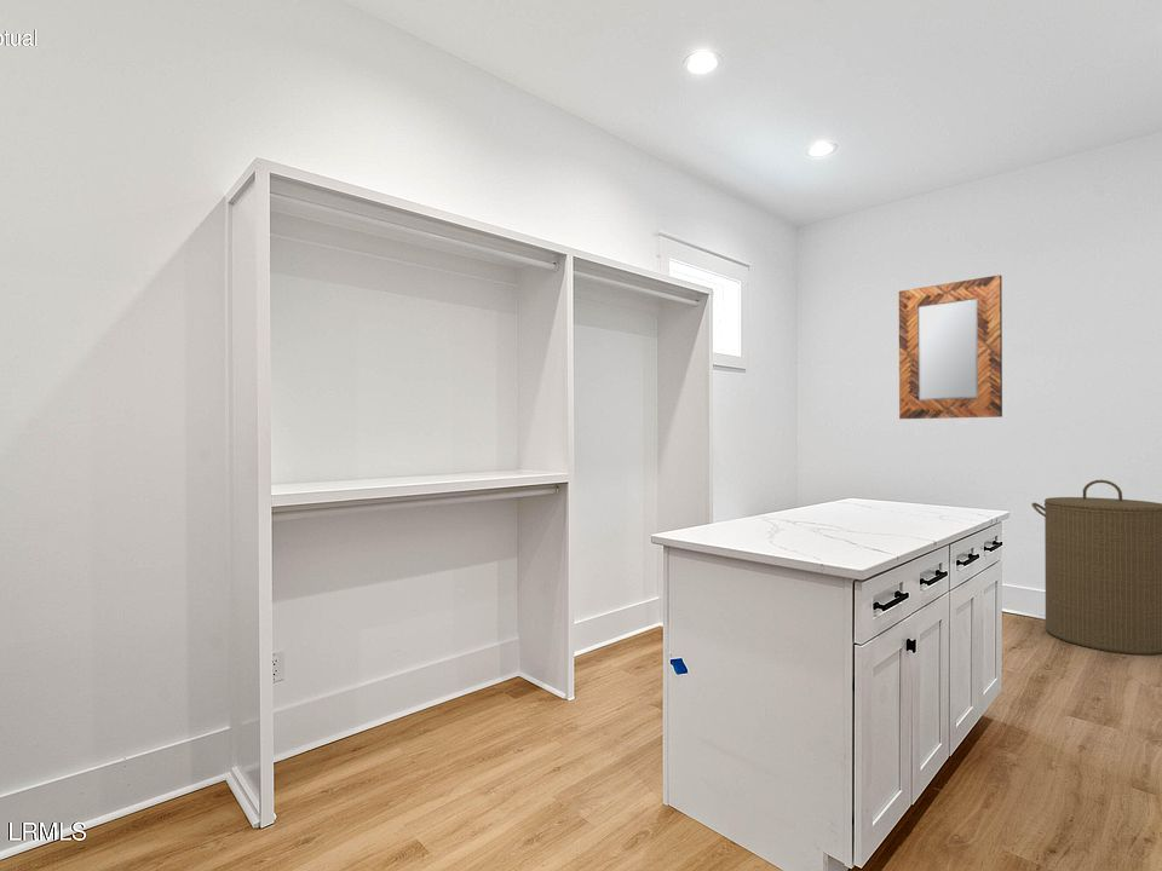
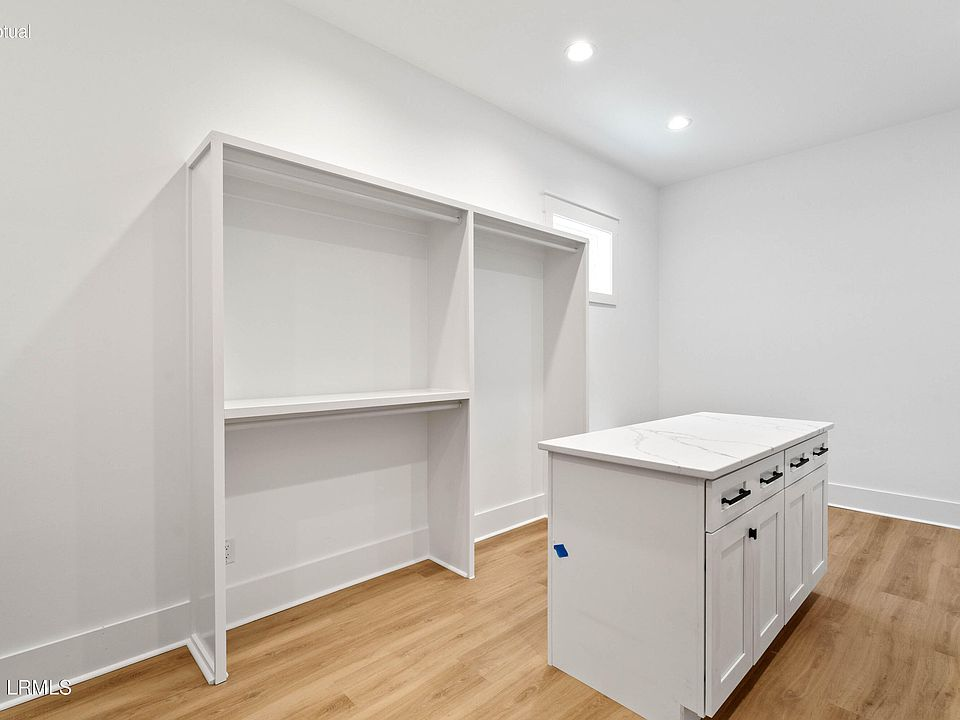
- laundry hamper [1030,479,1162,656]
- home mirror [898,273,1003,420]
